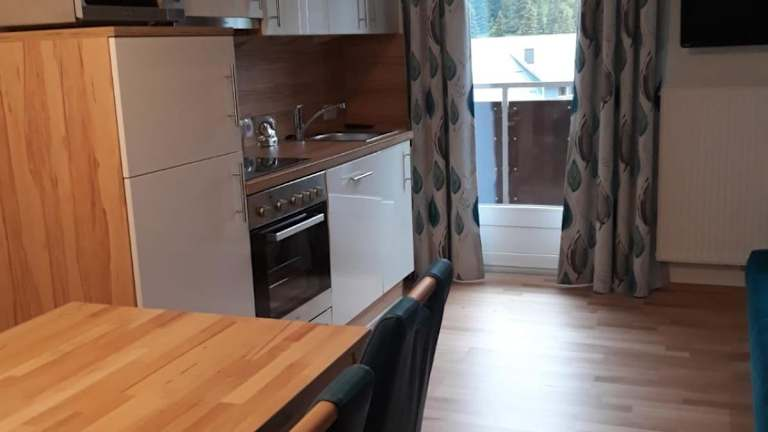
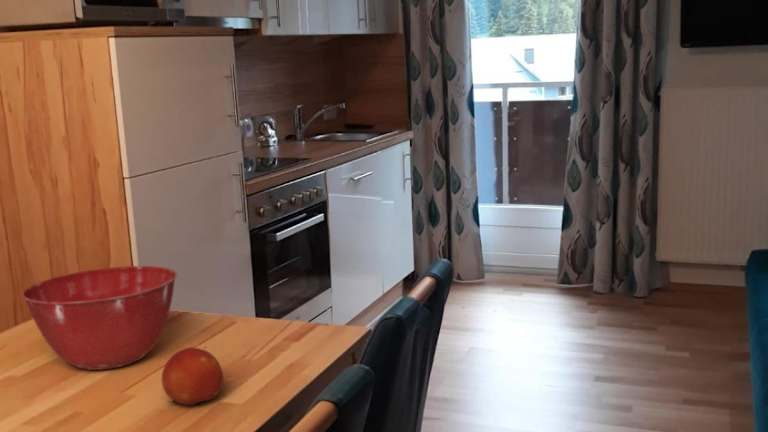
+ mixing bowl [21,265,178,371]
+ fruit [161,346,224,407]
